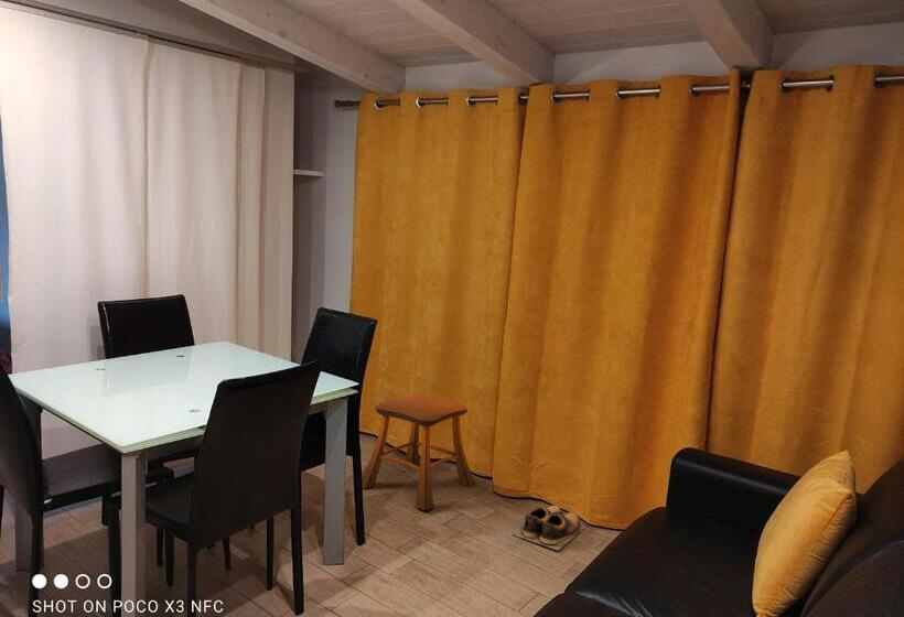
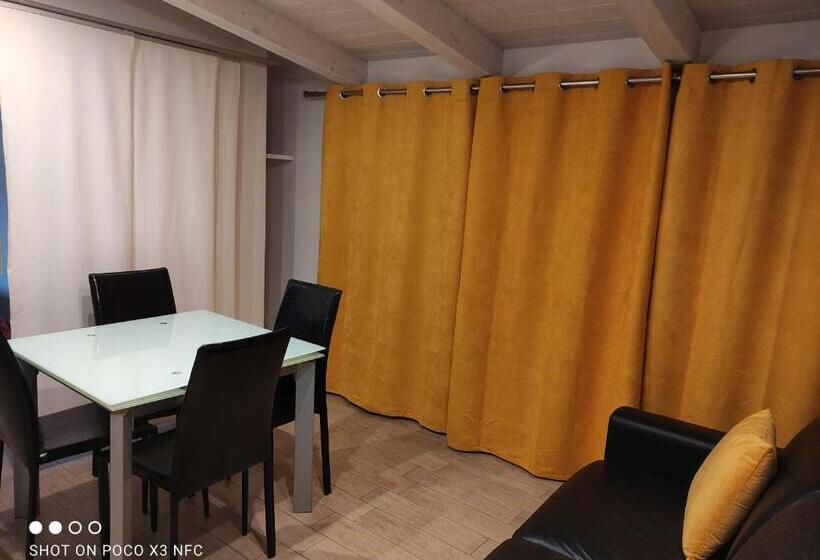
- stool [362,392,477,511]
- shoes [512,505,586,551]
